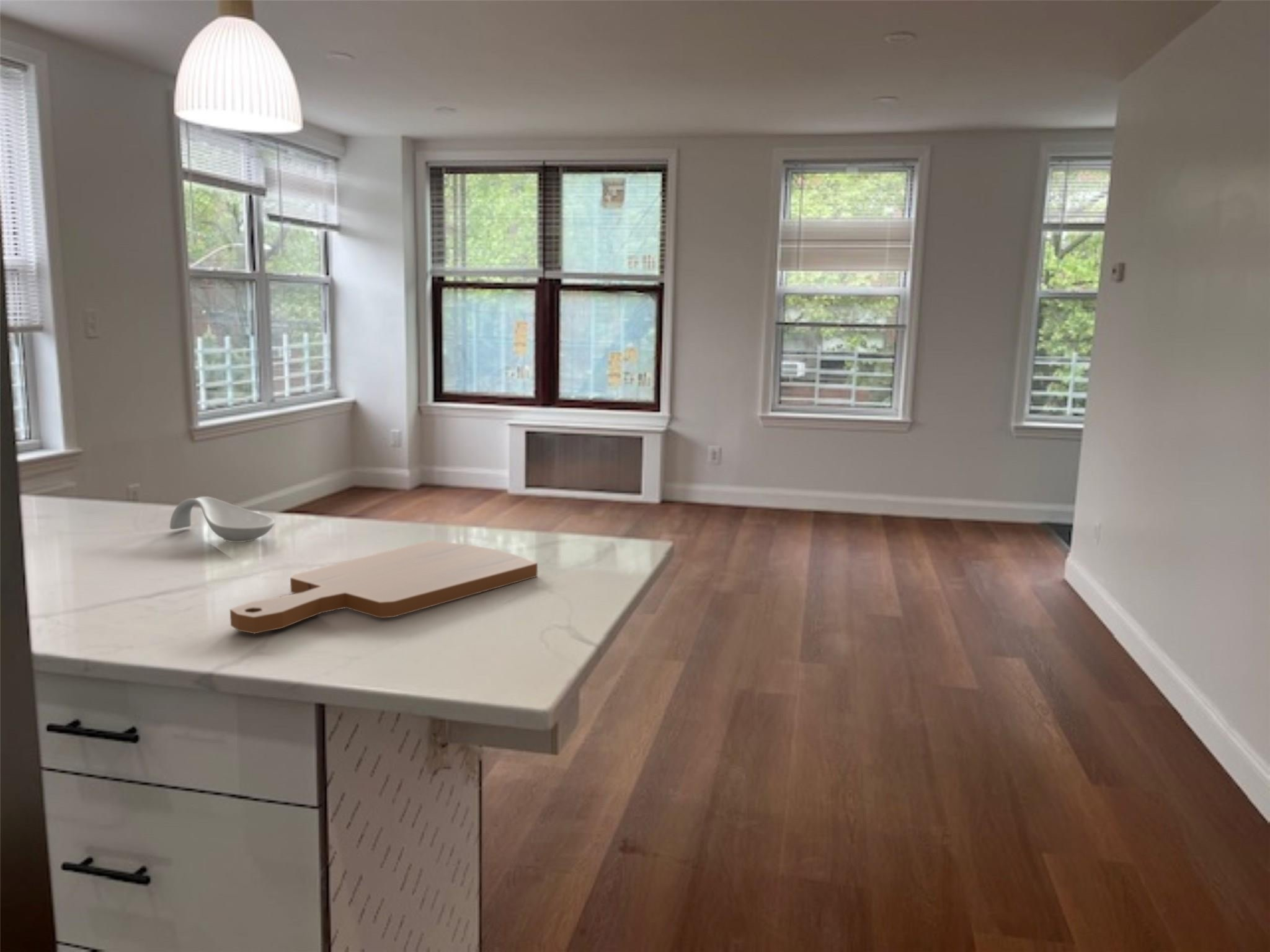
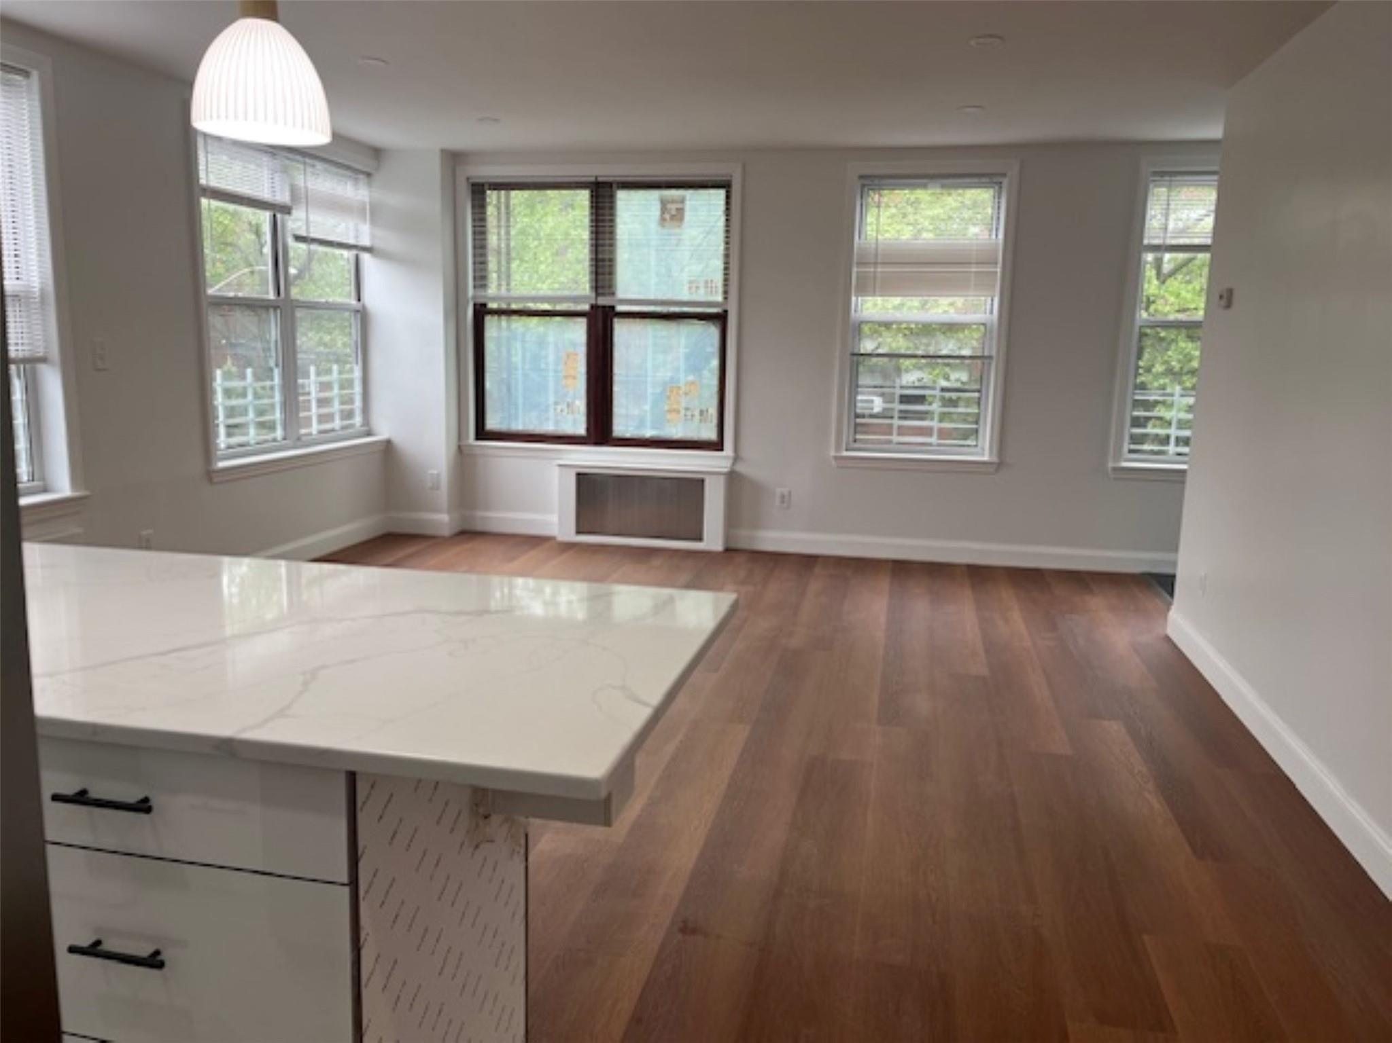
- cutting board [229,540,538,635]
- spoon rest [169,496,275,543]
